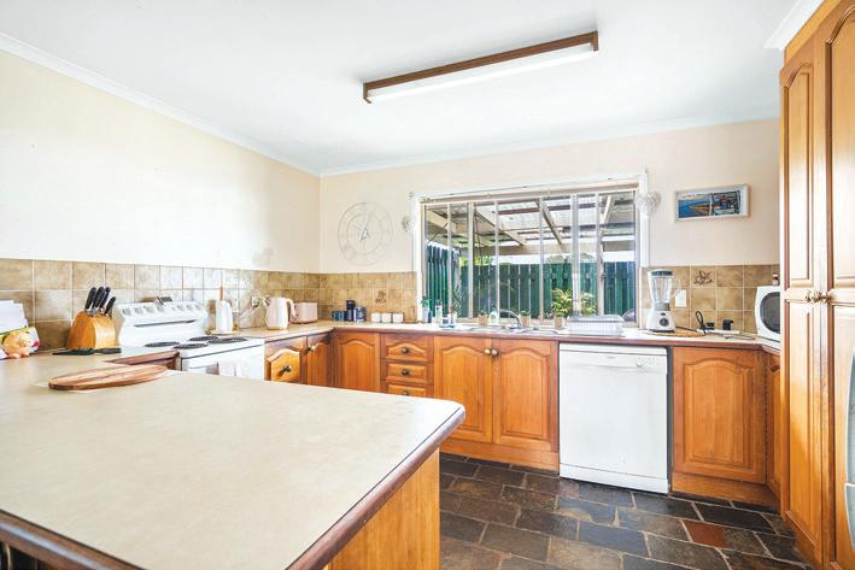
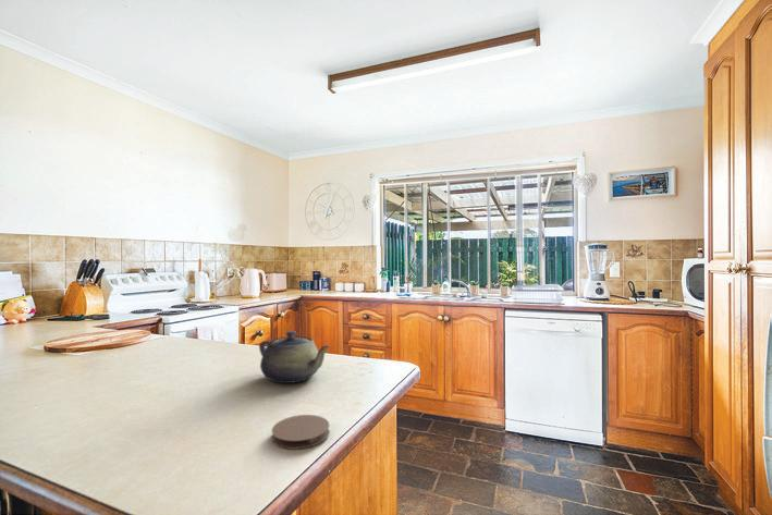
+ coaster [271,414,331,451]
+ teapot [258,330,332,384]
